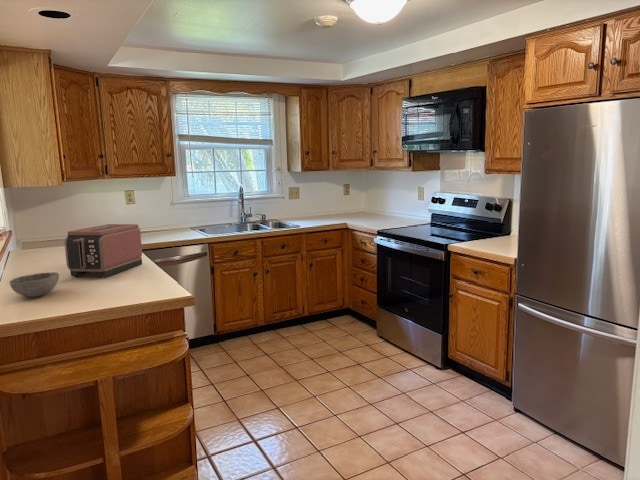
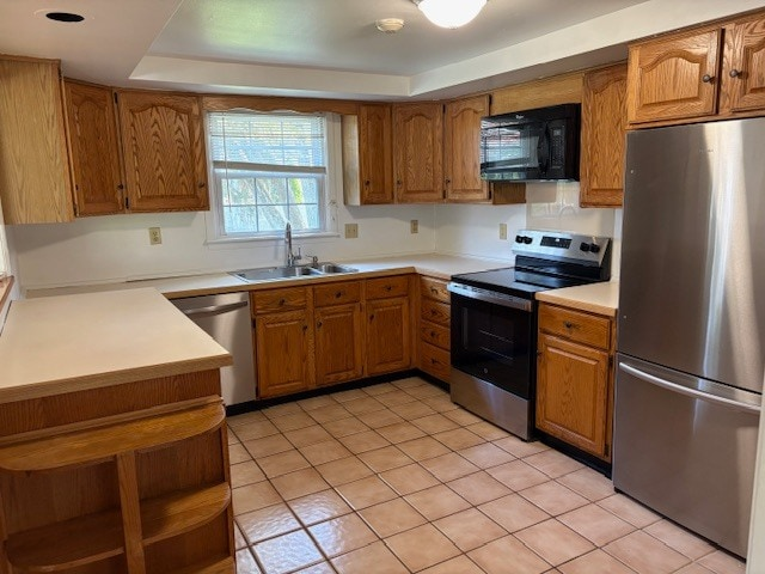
- toaster [63,223,143,278]
- bowl [8,271,60,298]
